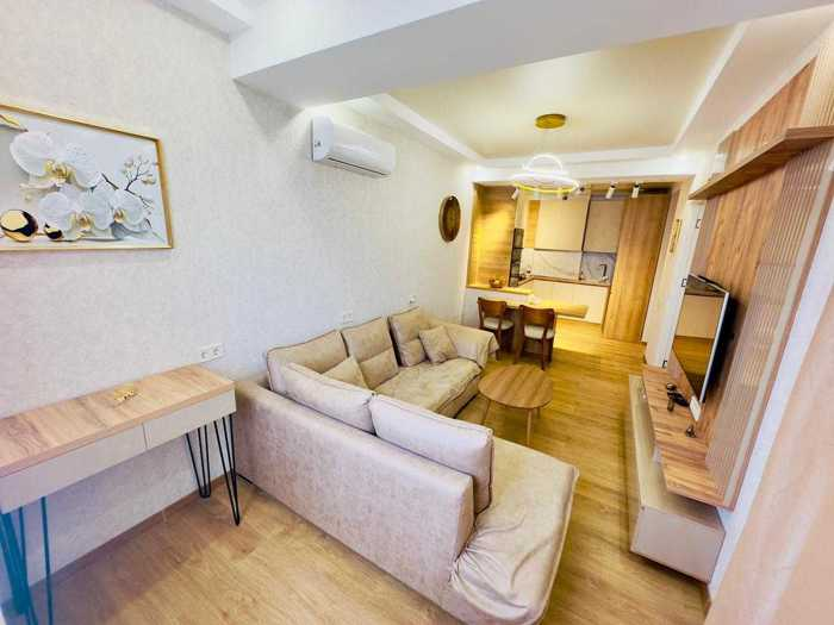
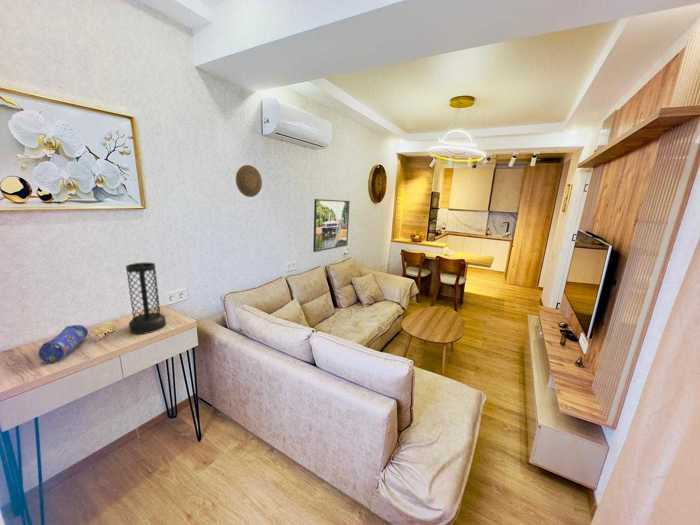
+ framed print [312,198,351,253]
+ vase [125,262,167,335]
+ pencil case [37,324,89,364]
+ decorative plate [235,164,263,198]
